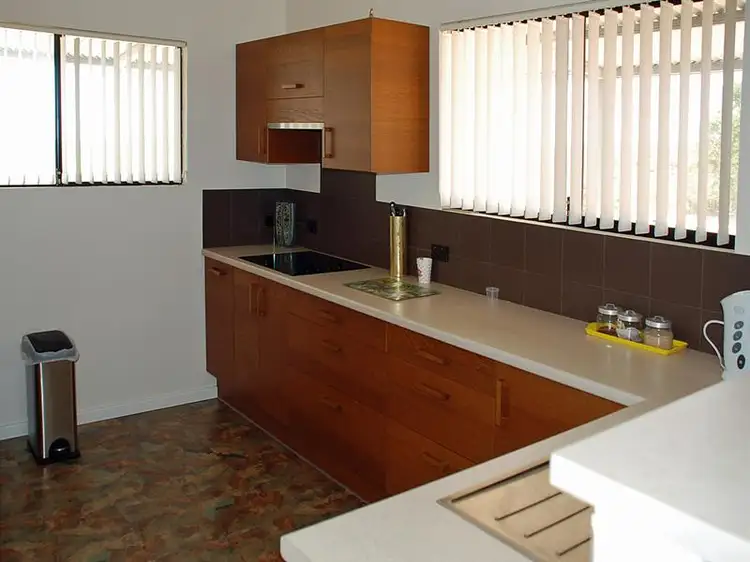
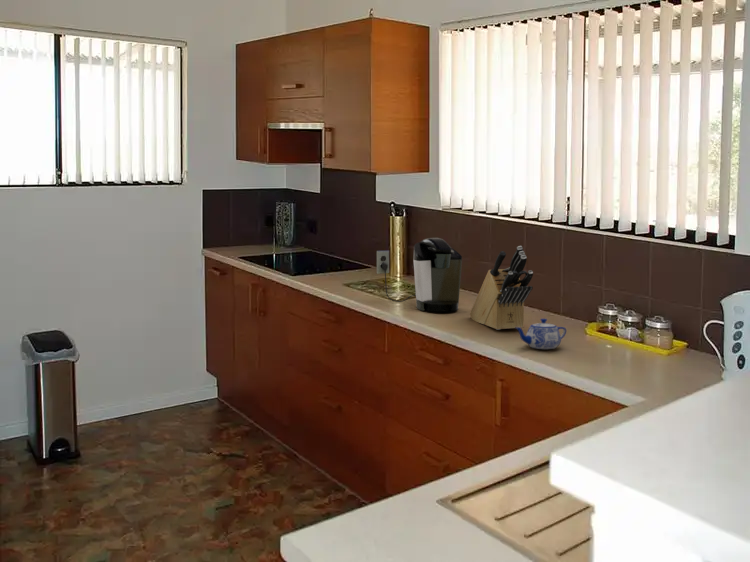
+ teapot [515,318,567,350]
+ coffee maker [376,237,463,312]
+ knife block [469,245,534,331]
